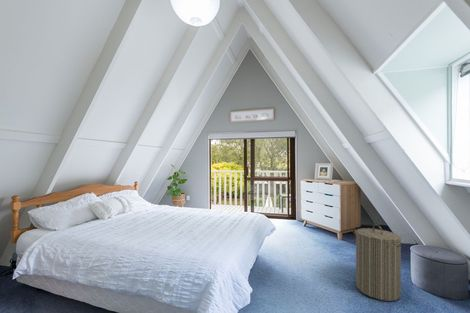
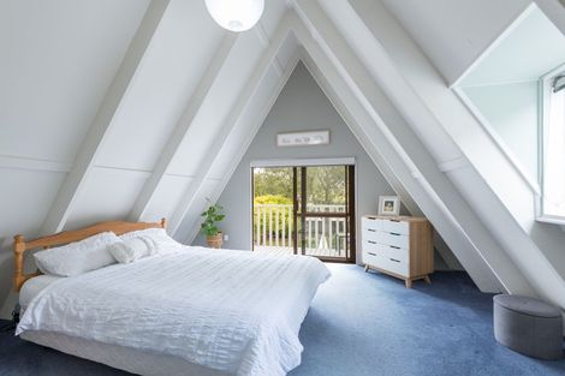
- laundry hamper [355,223,402,302]
